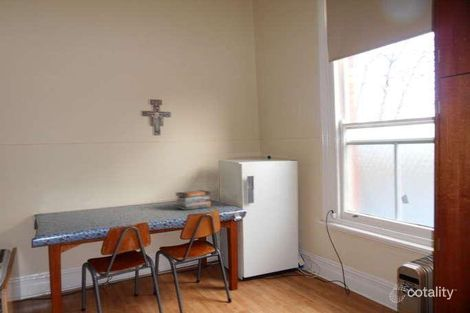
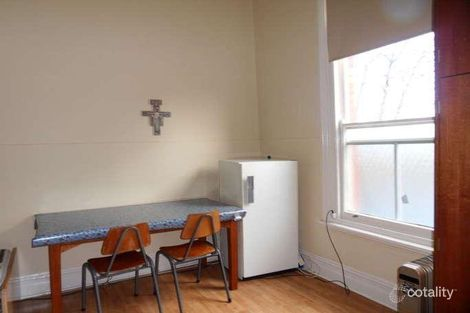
- book stack [174,189,212,211]
